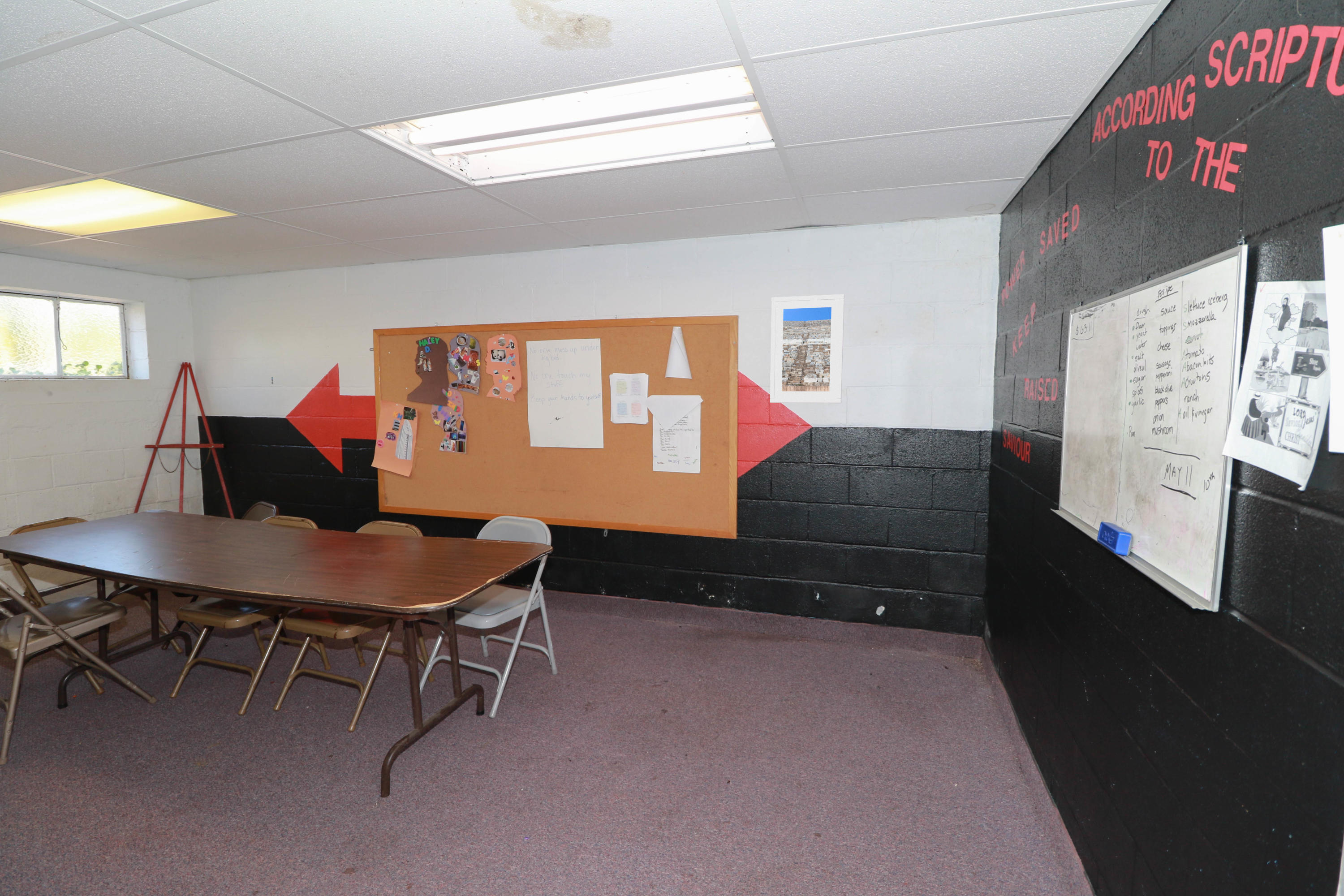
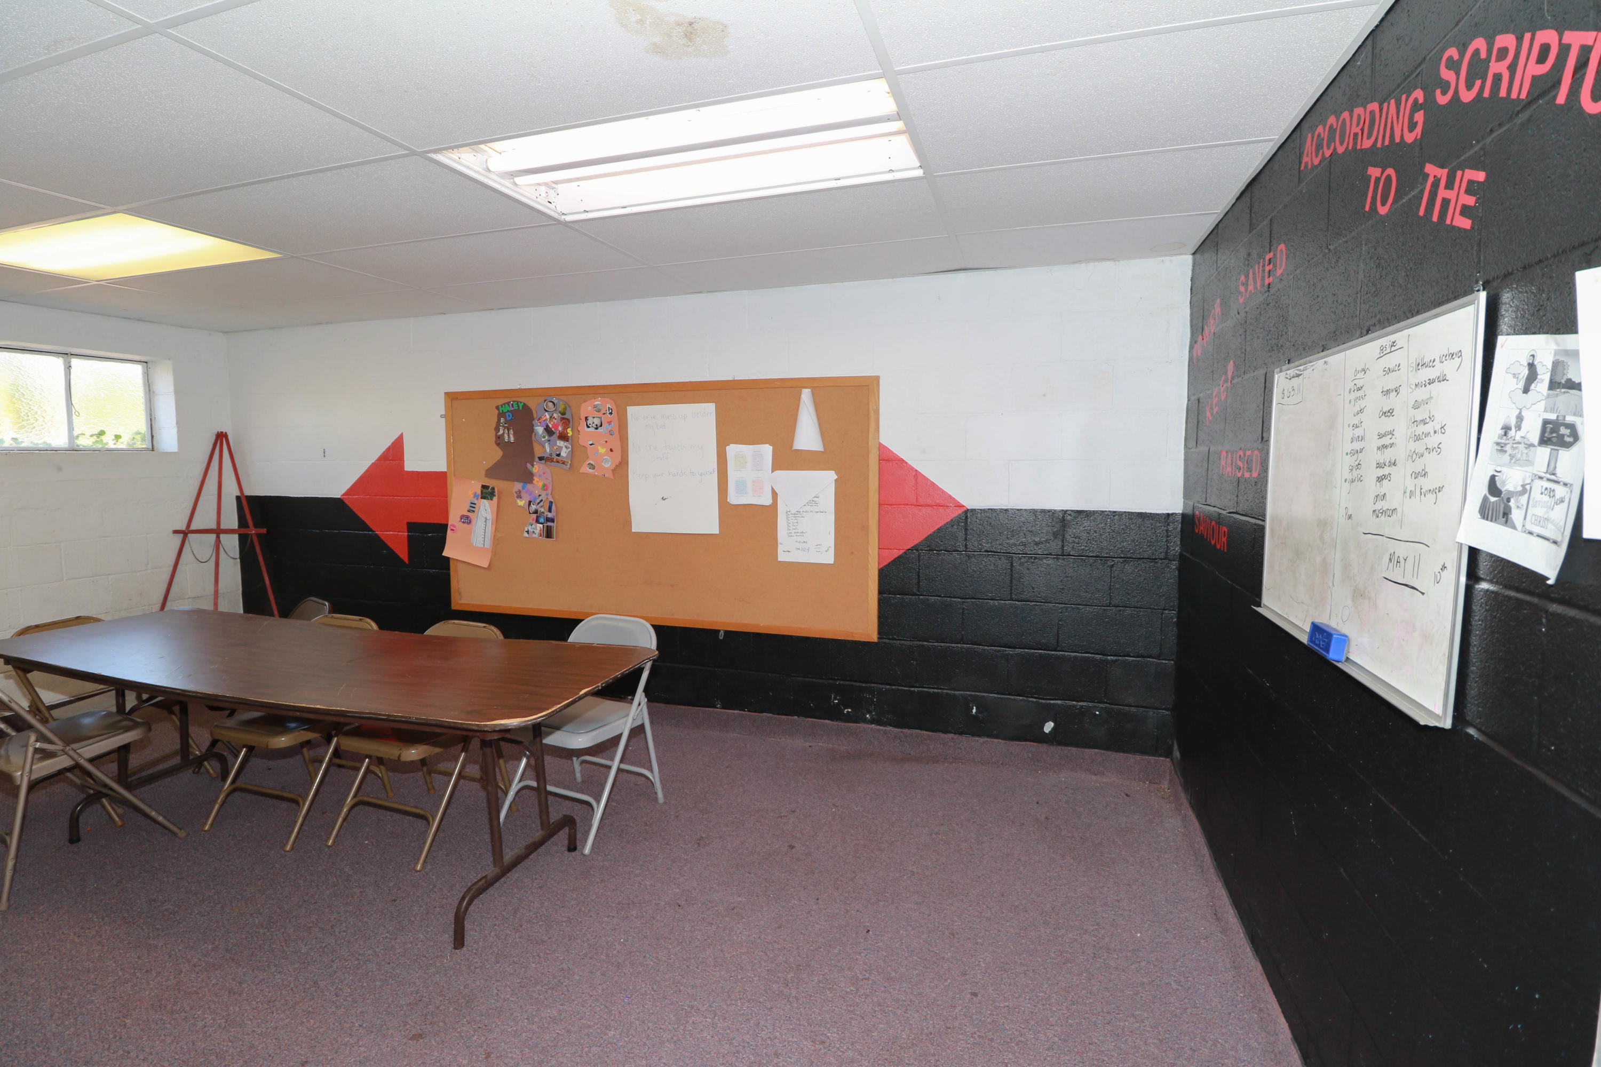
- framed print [770,294,845,404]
